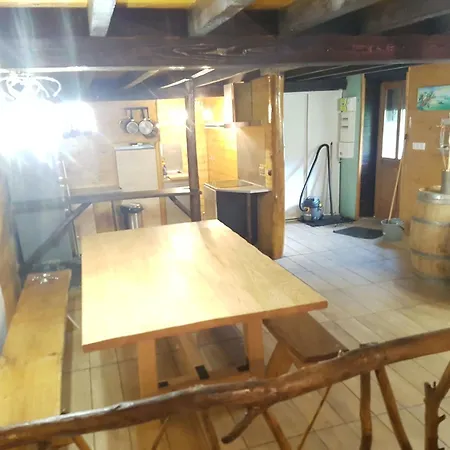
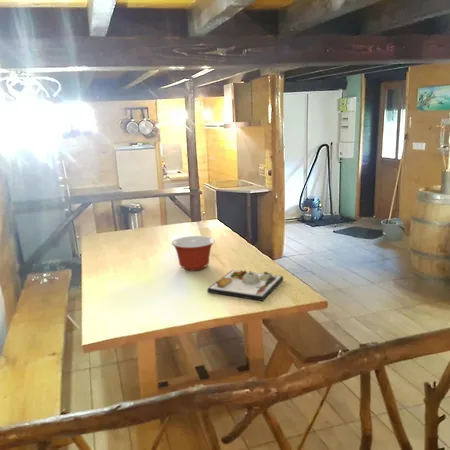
+ mixing bowl [171,235,215,272]
+ dinner plate [206,269,284,302]
